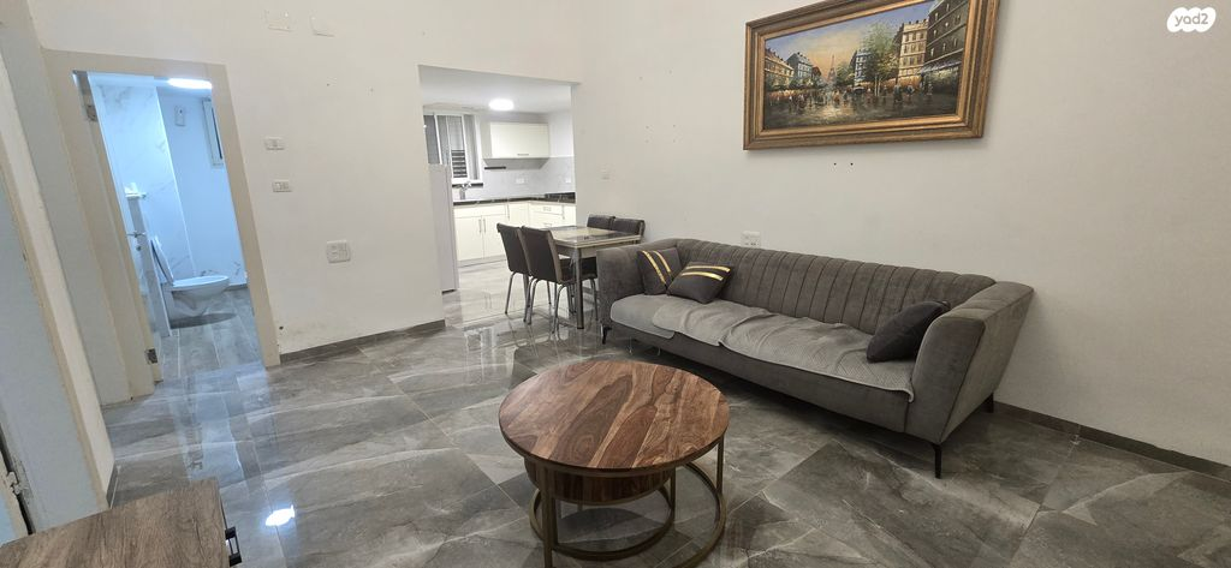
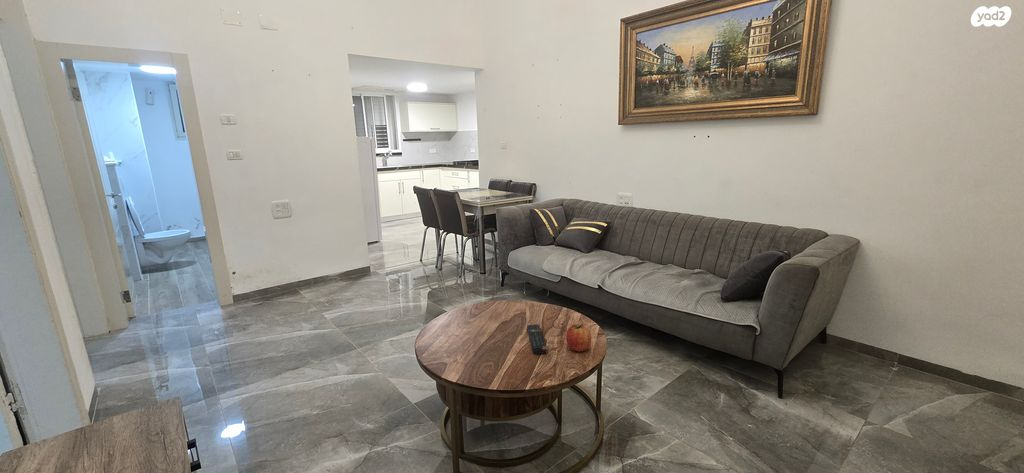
+ apple [565,323,592,352]
+ remote control [526,323,548,355]
